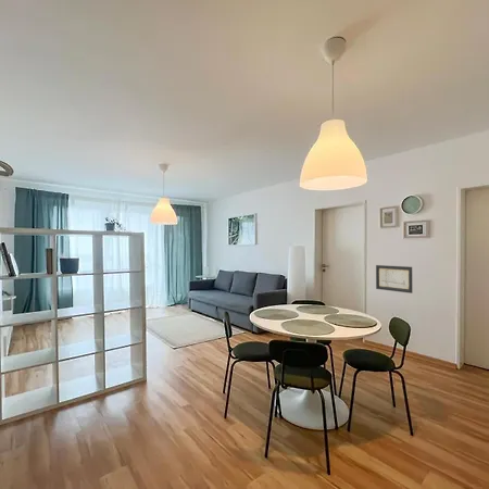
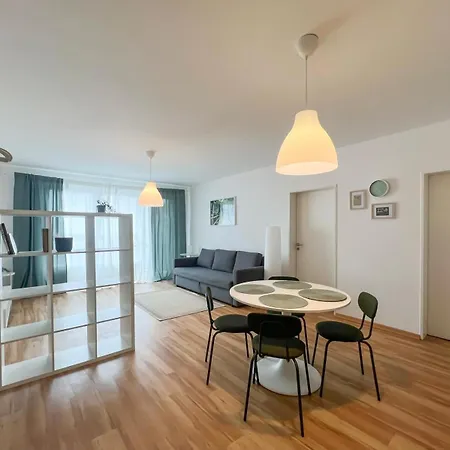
- wall art [375,264,413,294]
